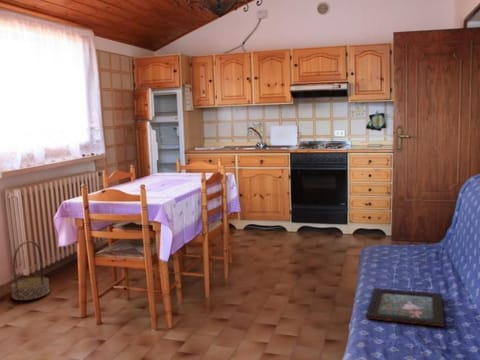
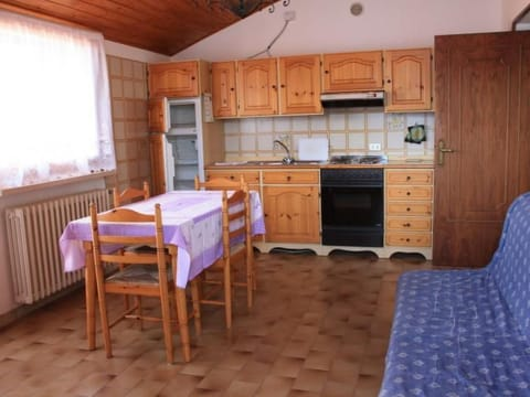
- basket [10,240,51,301]
- decorative tray [365,287,445,328]
